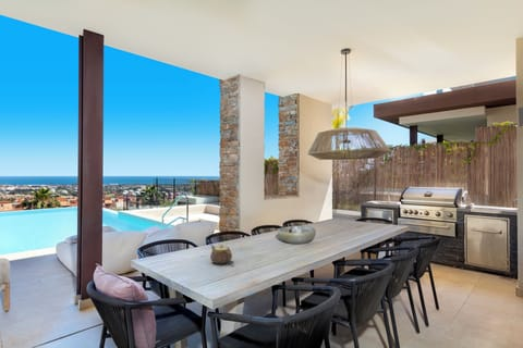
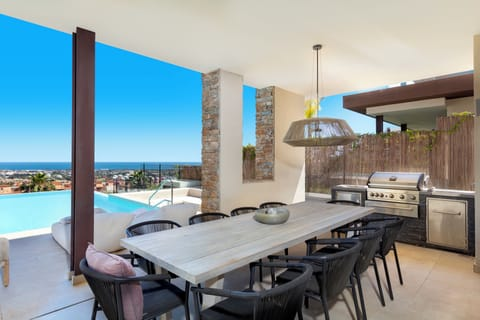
- teapot [209,244,233,264]
